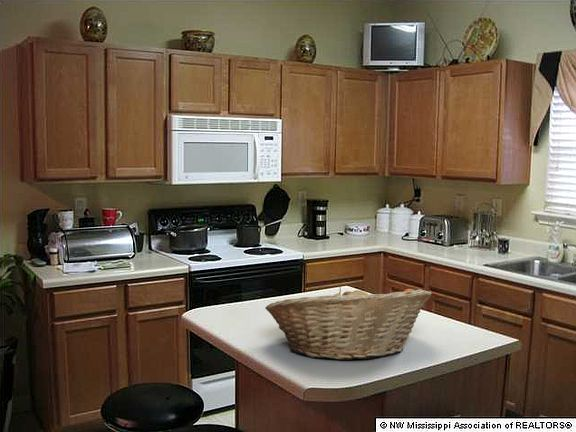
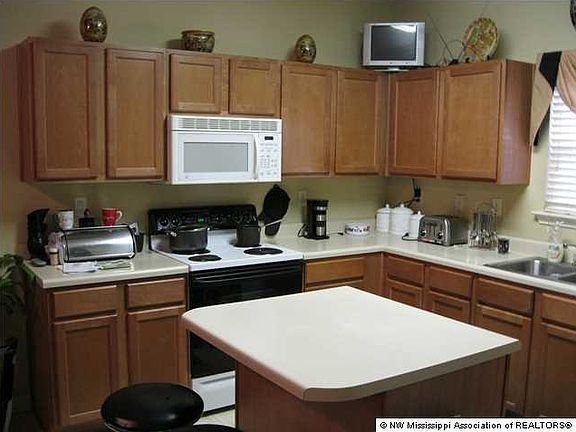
- fruit basket [264,284,432,361]
